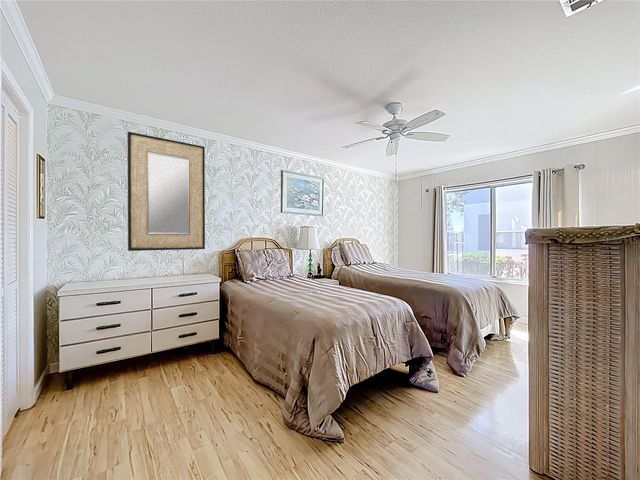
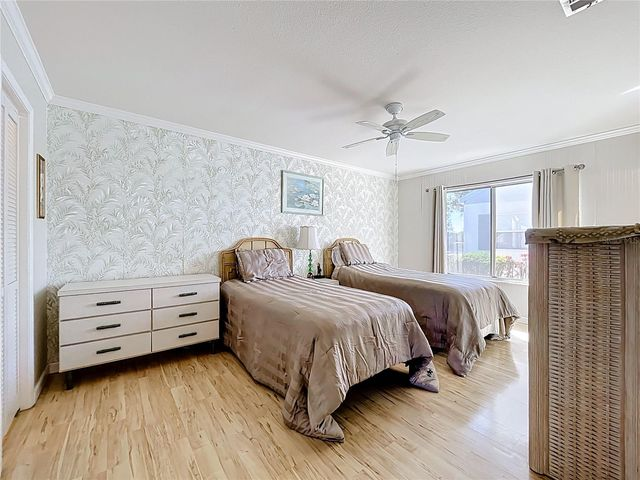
- home mirror [126,131,206,252]
